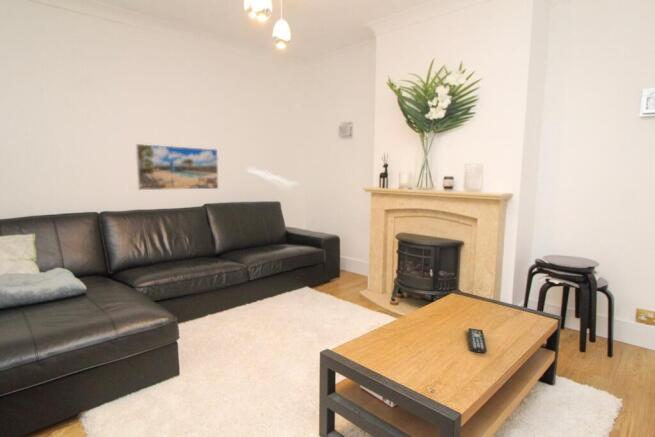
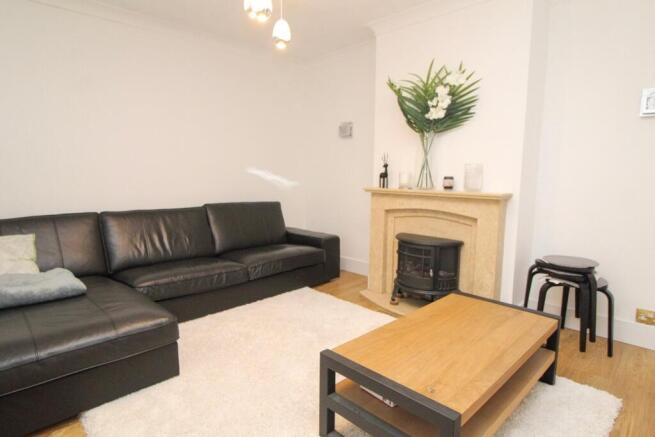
- remote control [467,327,488,354]
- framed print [135,143,219,191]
